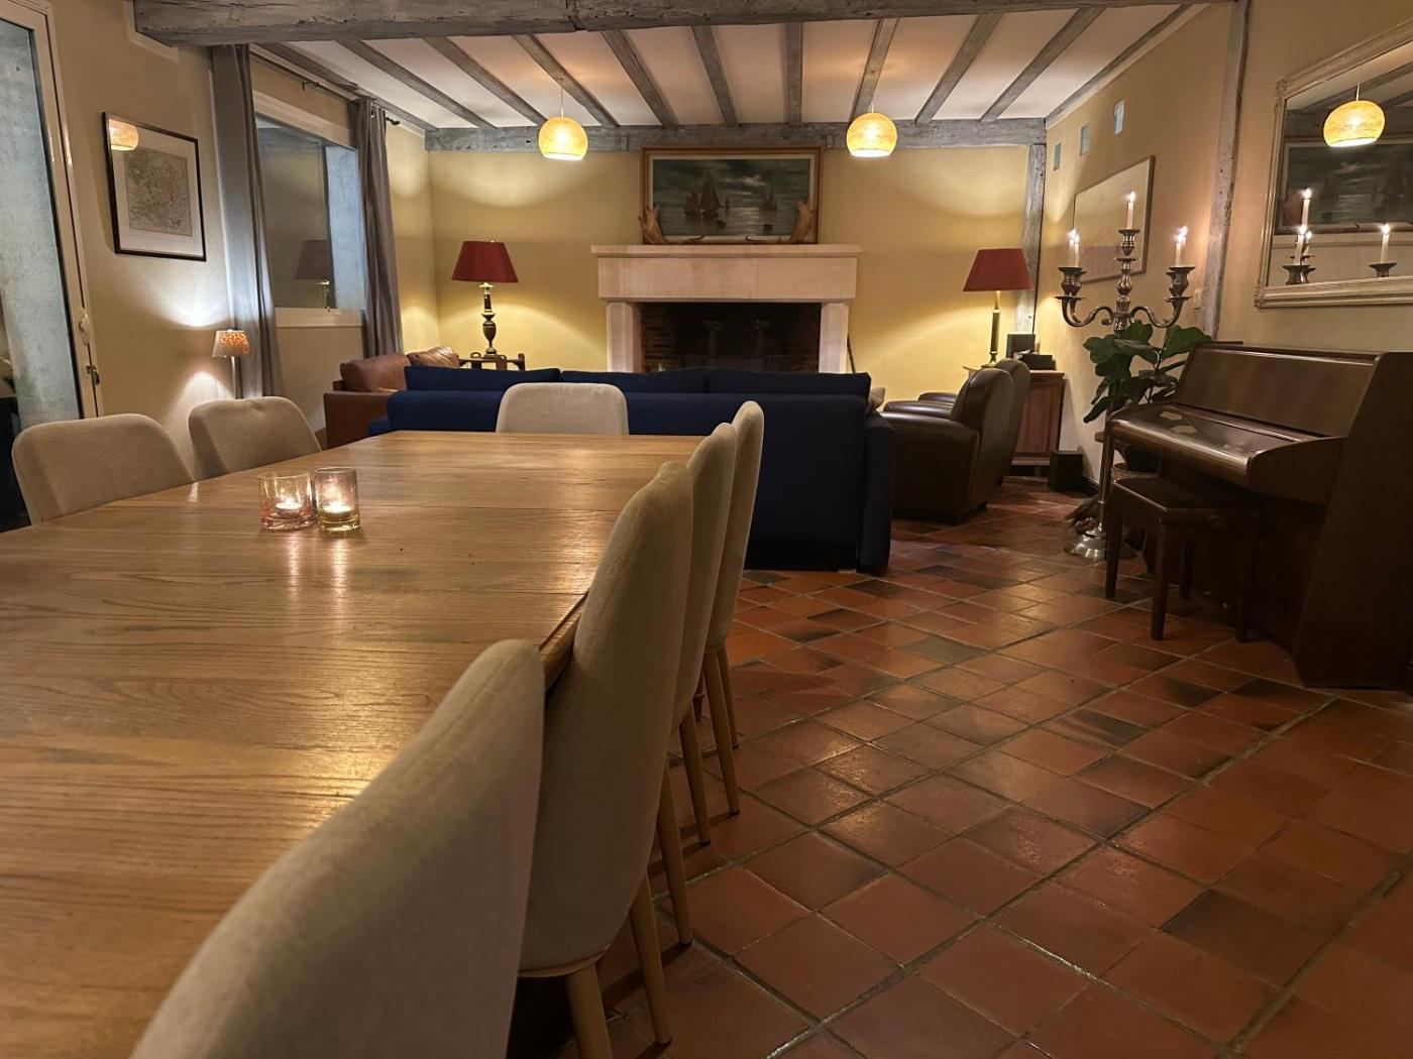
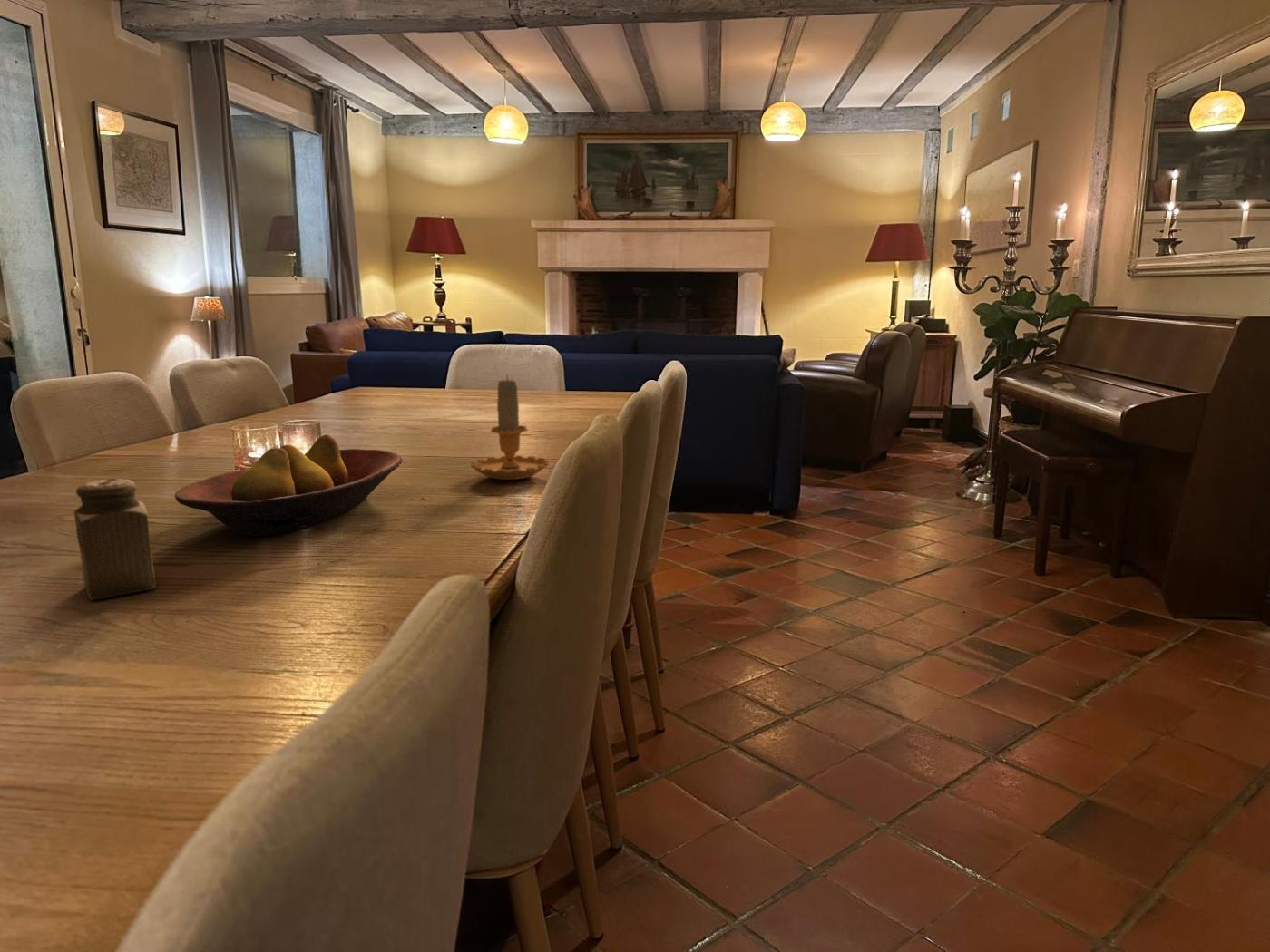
+ fruit bowl [174,434,404,537]
+ candle [470,374,551,481]
+ salt shaker [73,478,157,601]
